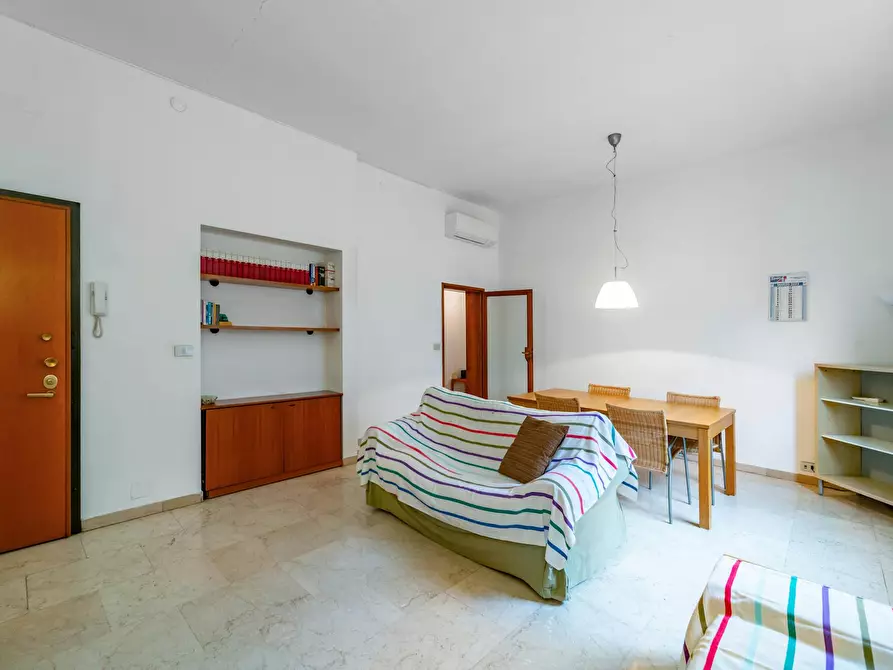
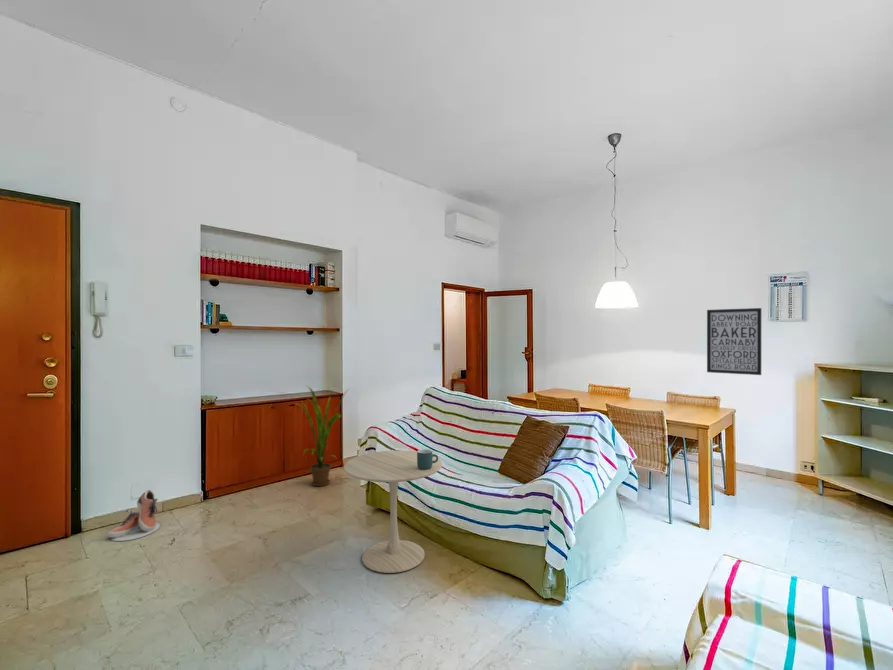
+ mug [416,448,439,470]
+ side table [343,449,443,574]
+ house plant [296,385,350,487]
+ shoe [107,489,161,542]
+ wall art [706,307,762,376]
